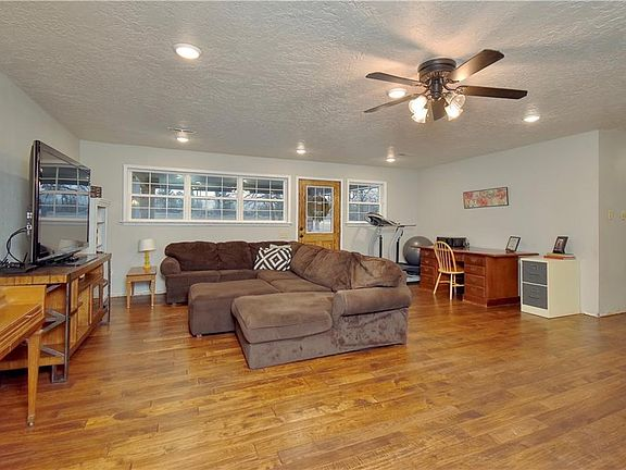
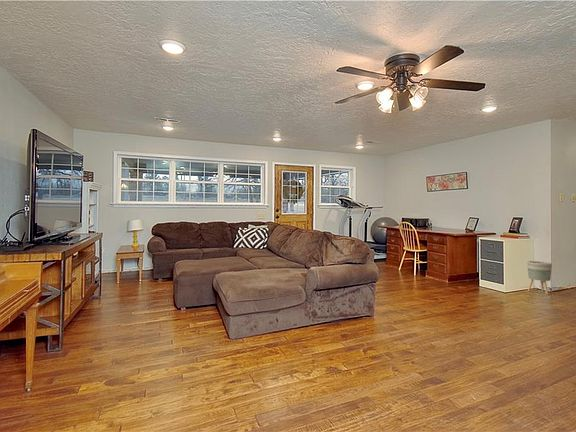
+ planter [526,260,553,295]
